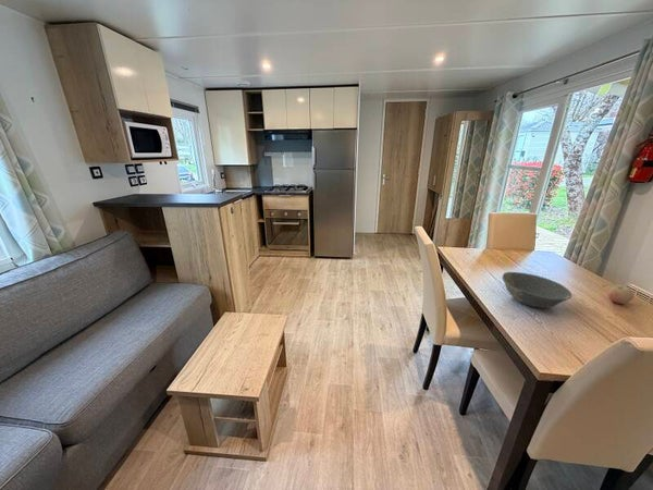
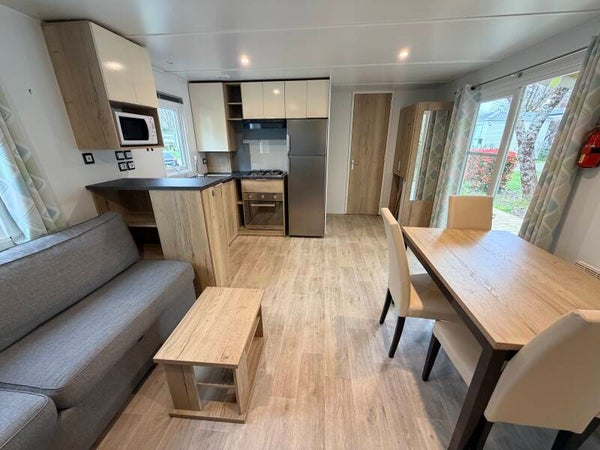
- bowl [502,271,572,309]
- fruit [607,284,636,305]
